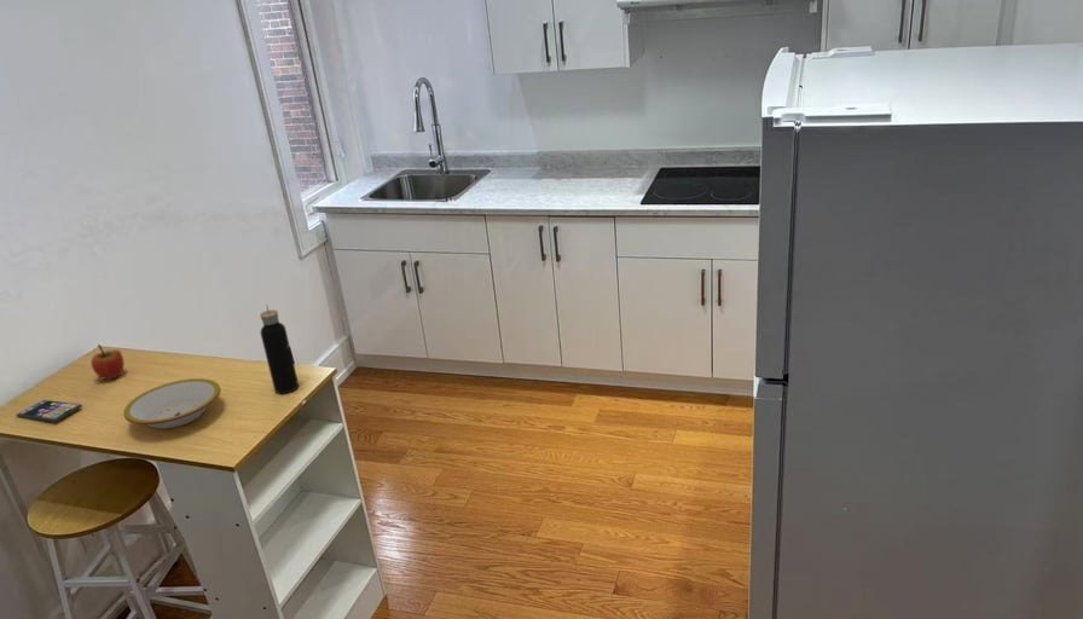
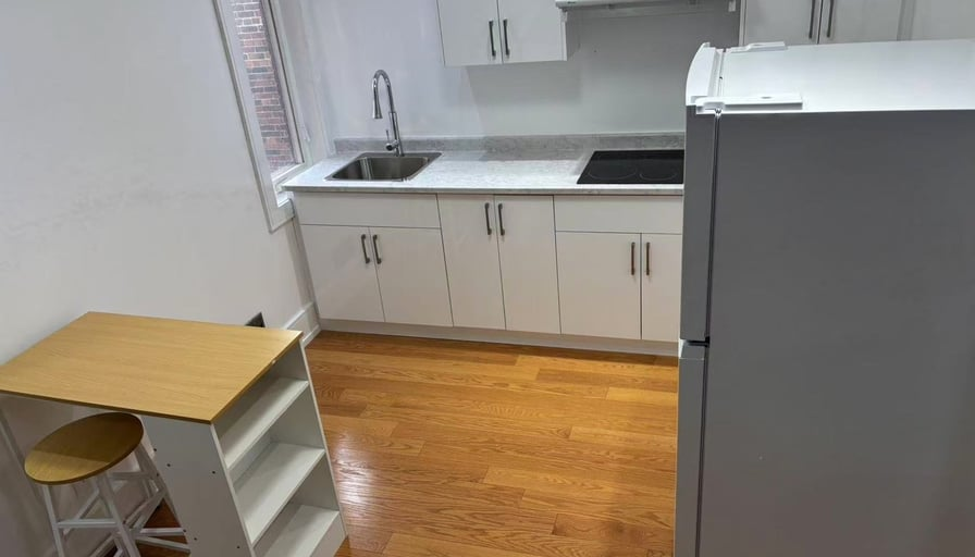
- smartphone [16,399,83,422]
- apple [89,343,126,381]
- bowl [122,377,222,430]
- water bottle [259,303,300,394]
